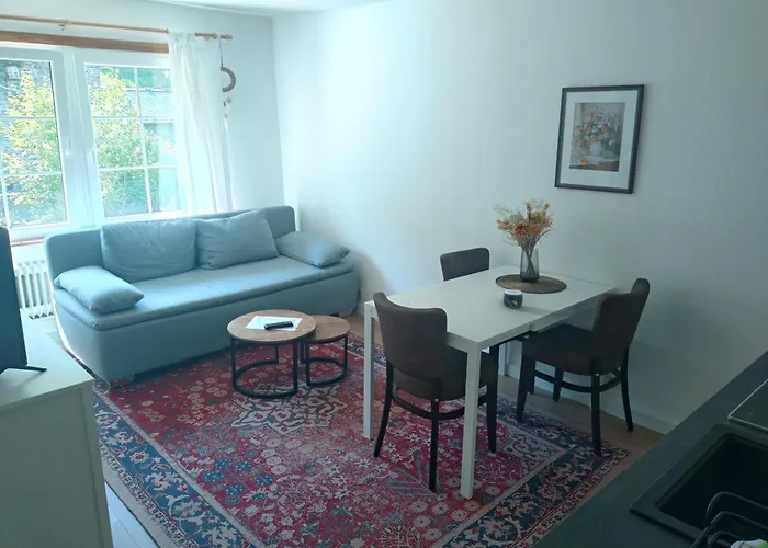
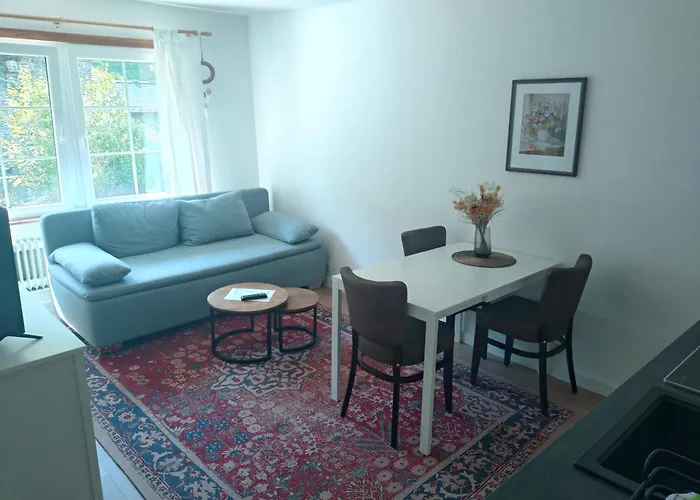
- mug [497,288,524,309]
